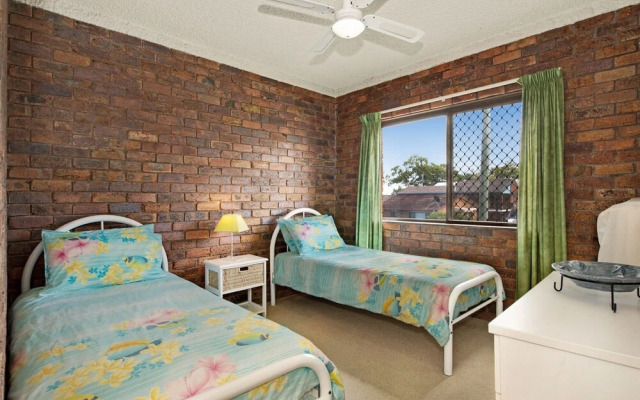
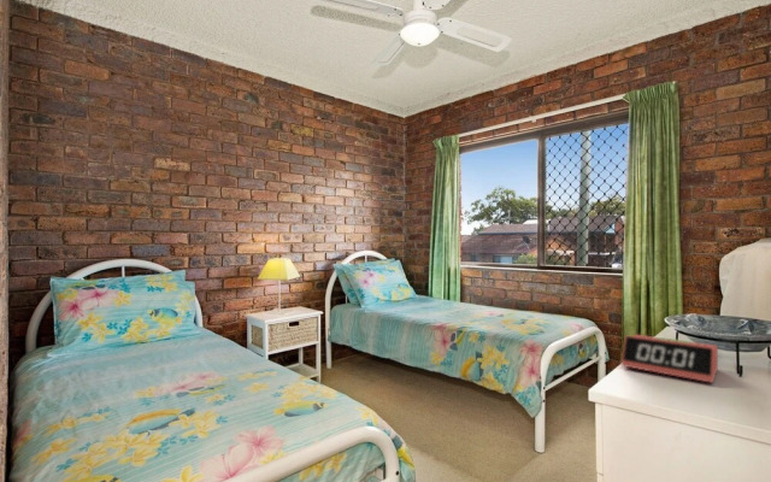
+ alarm clock [620,334,719,384]
